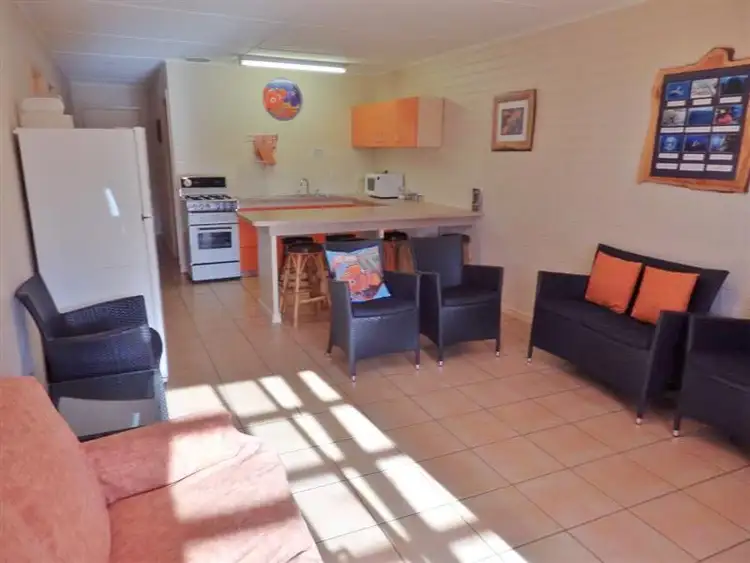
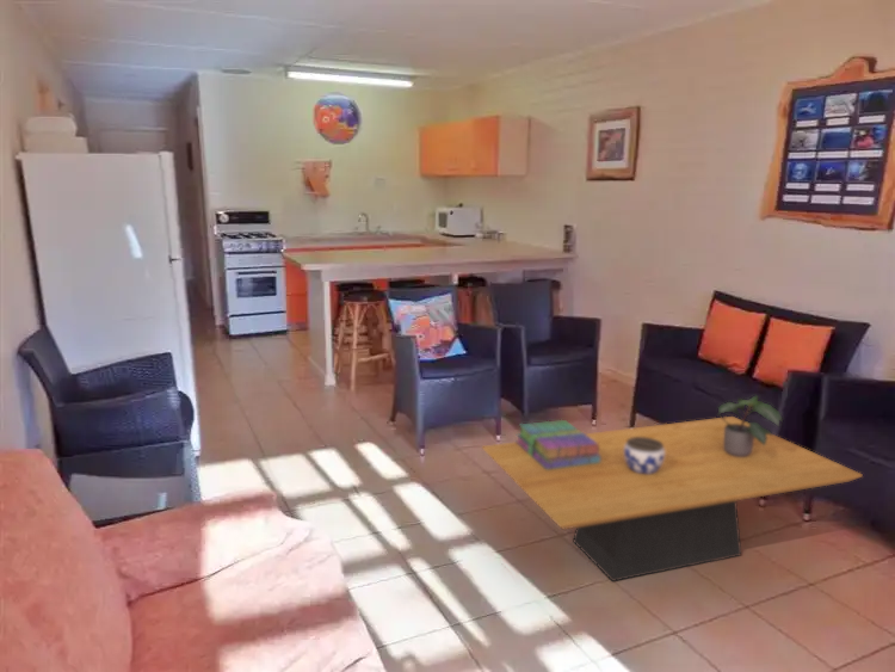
+ jar [624,437,665,474]
+ coffee table [481,415,864,582]
+ potted plant [716,394,784,457]
+ books [516,419,601,470]
